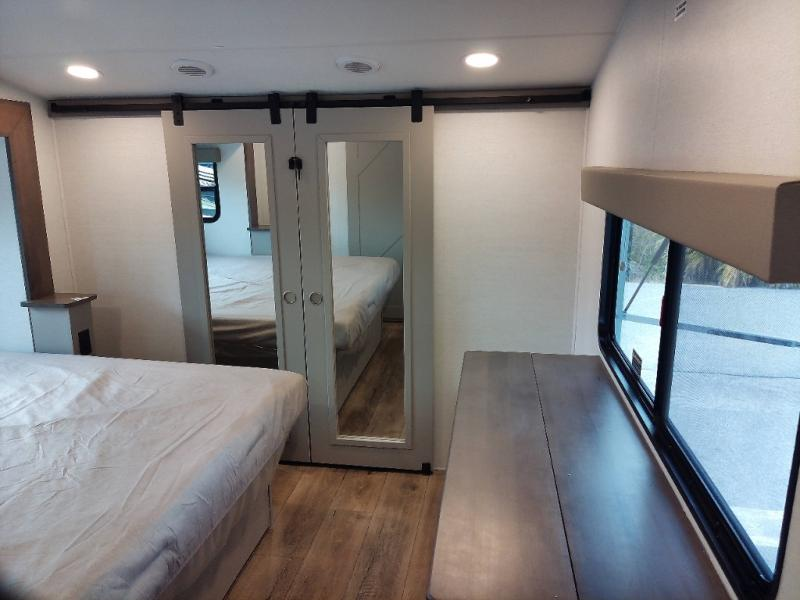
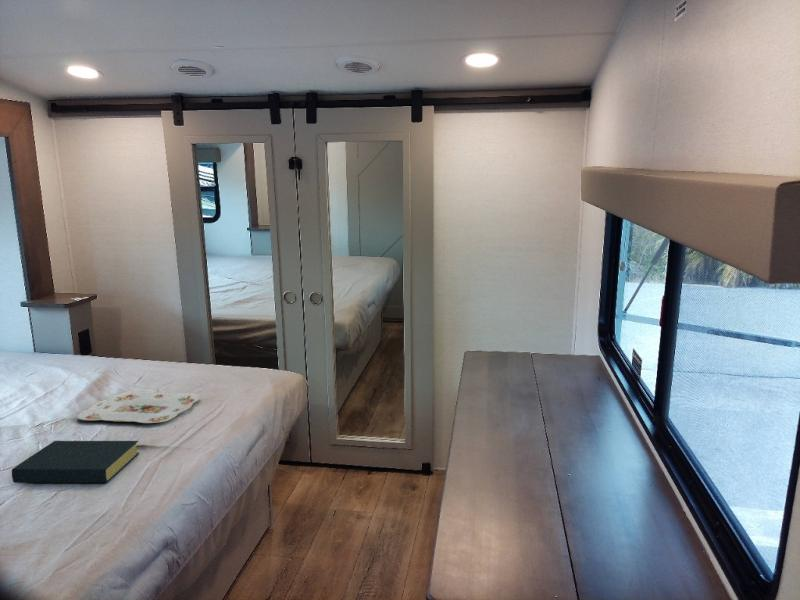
+ serving tray [76,390,201,424]
+ hardback book [11,440,140,484]
